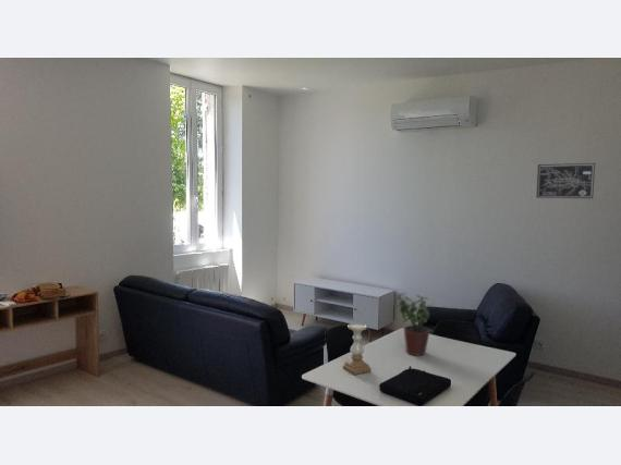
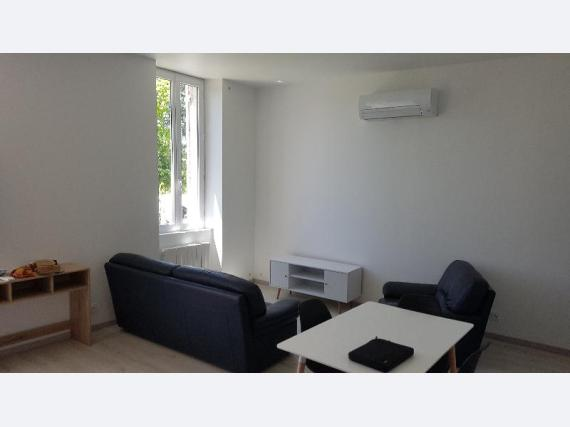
- wall art [535,162,596,199]
- potted plant [394,292,433,357]
- candle holder [342,322,372,376]
